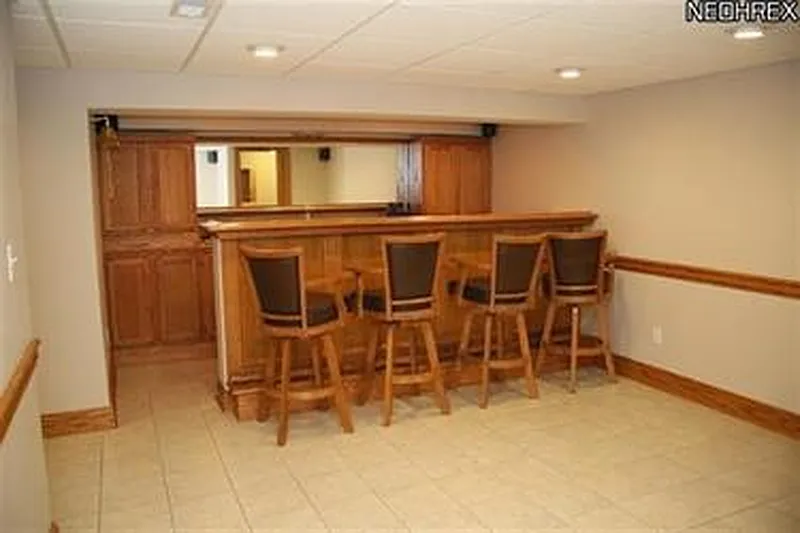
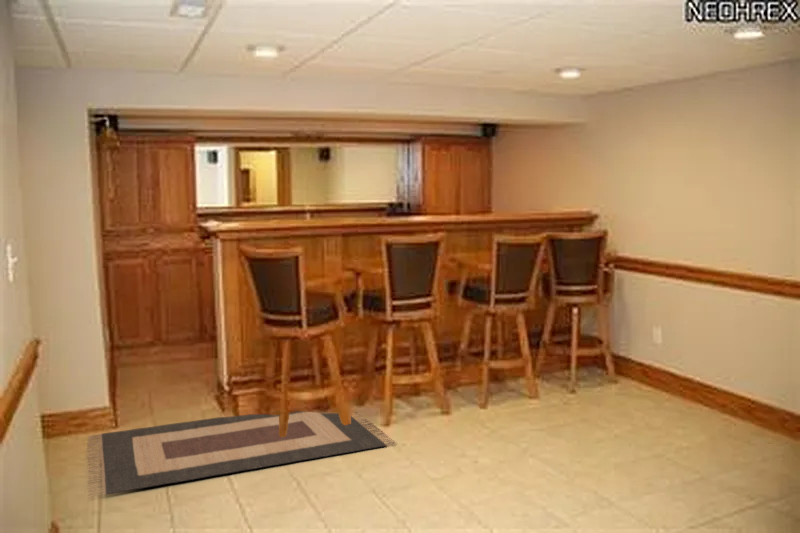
+ rug [86,410,398,499]
